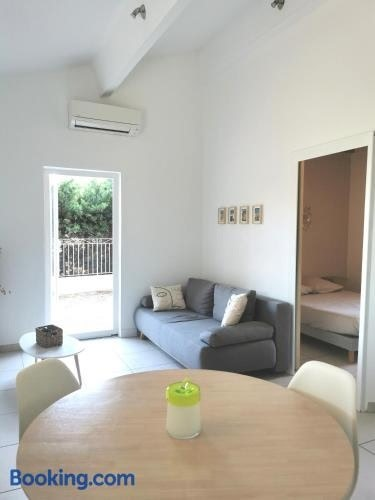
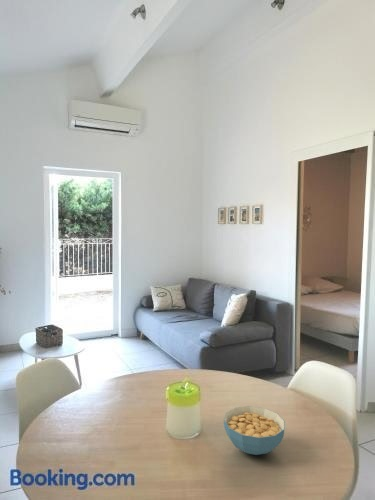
+ cereal bowl [223,405,286,456]
